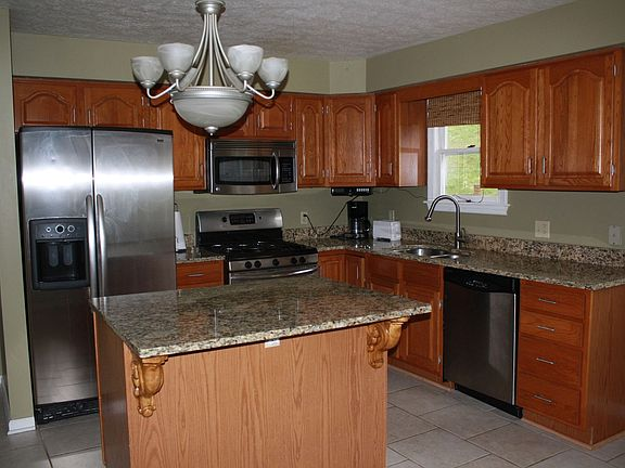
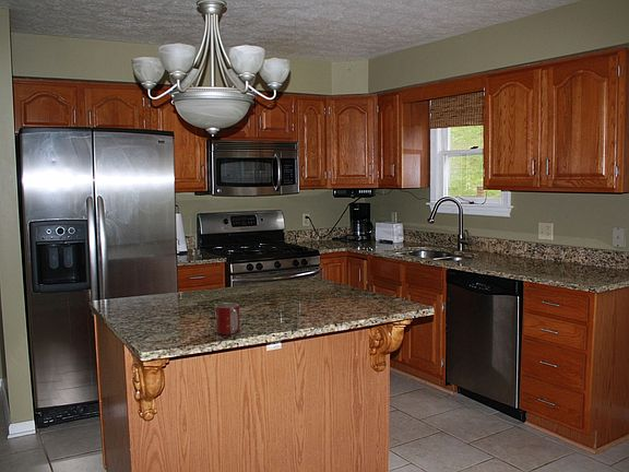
+ mug [214,302,241,335]
